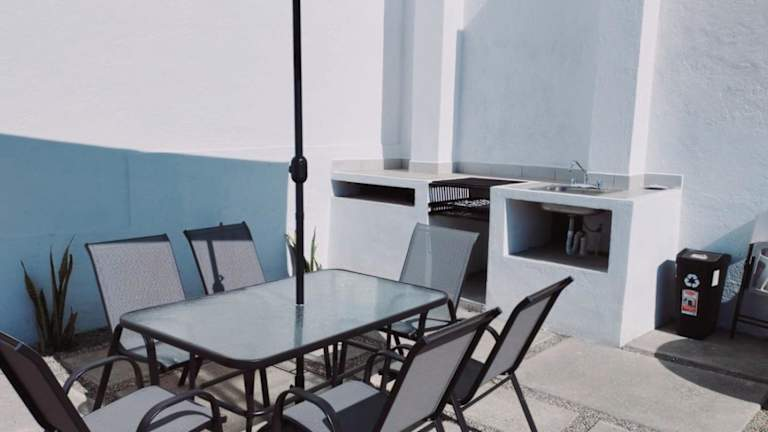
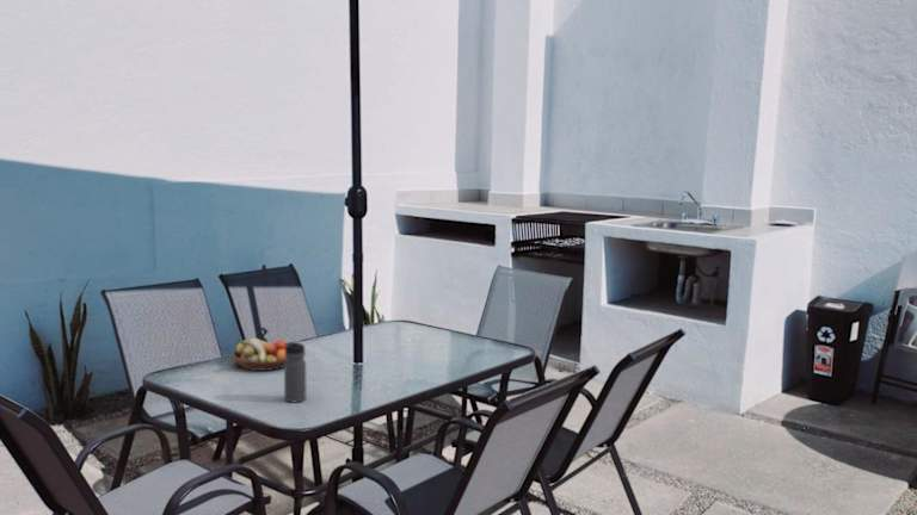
+ fruit bowl [232,336,288,372]
+ water bottle [283,340,307,403]
